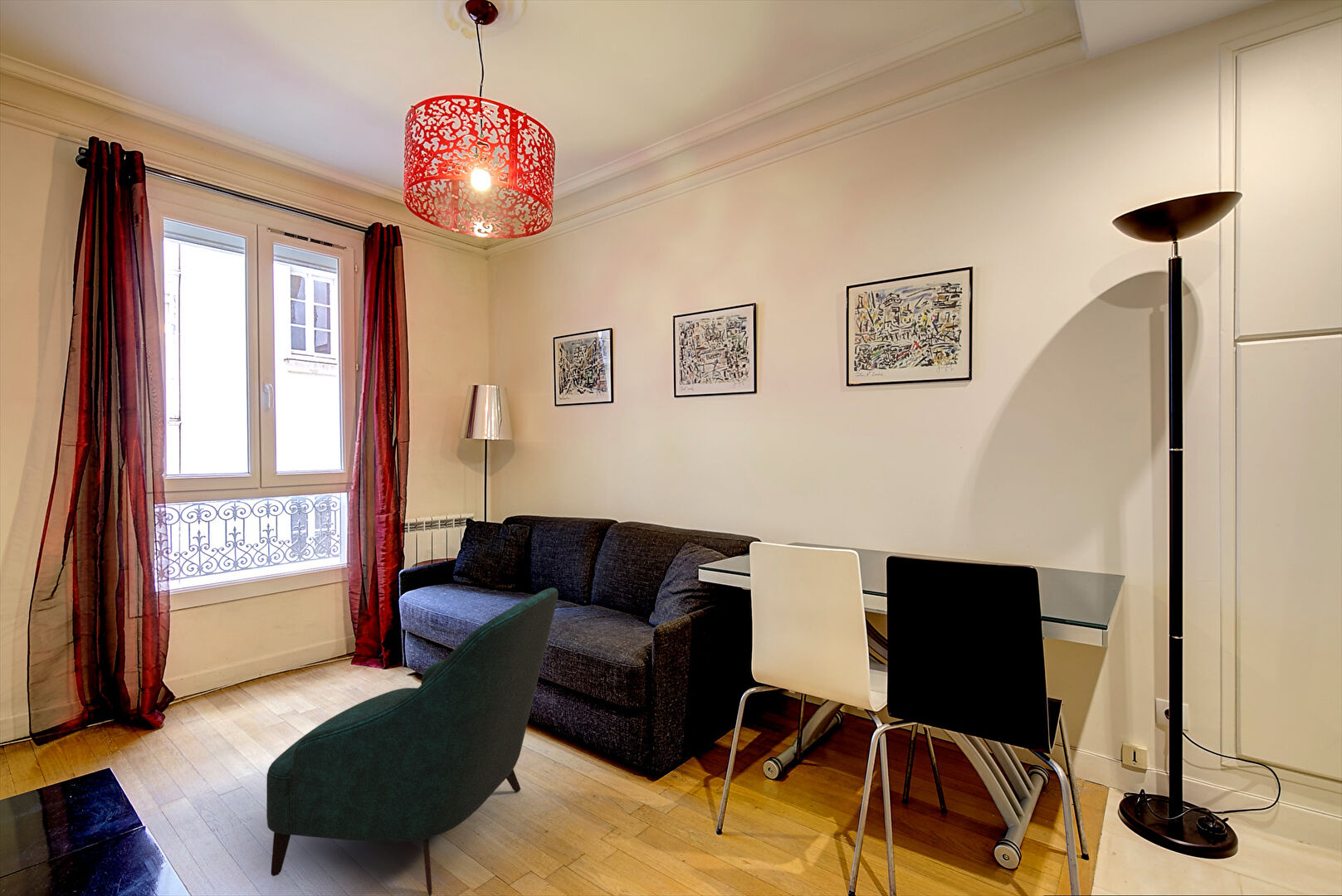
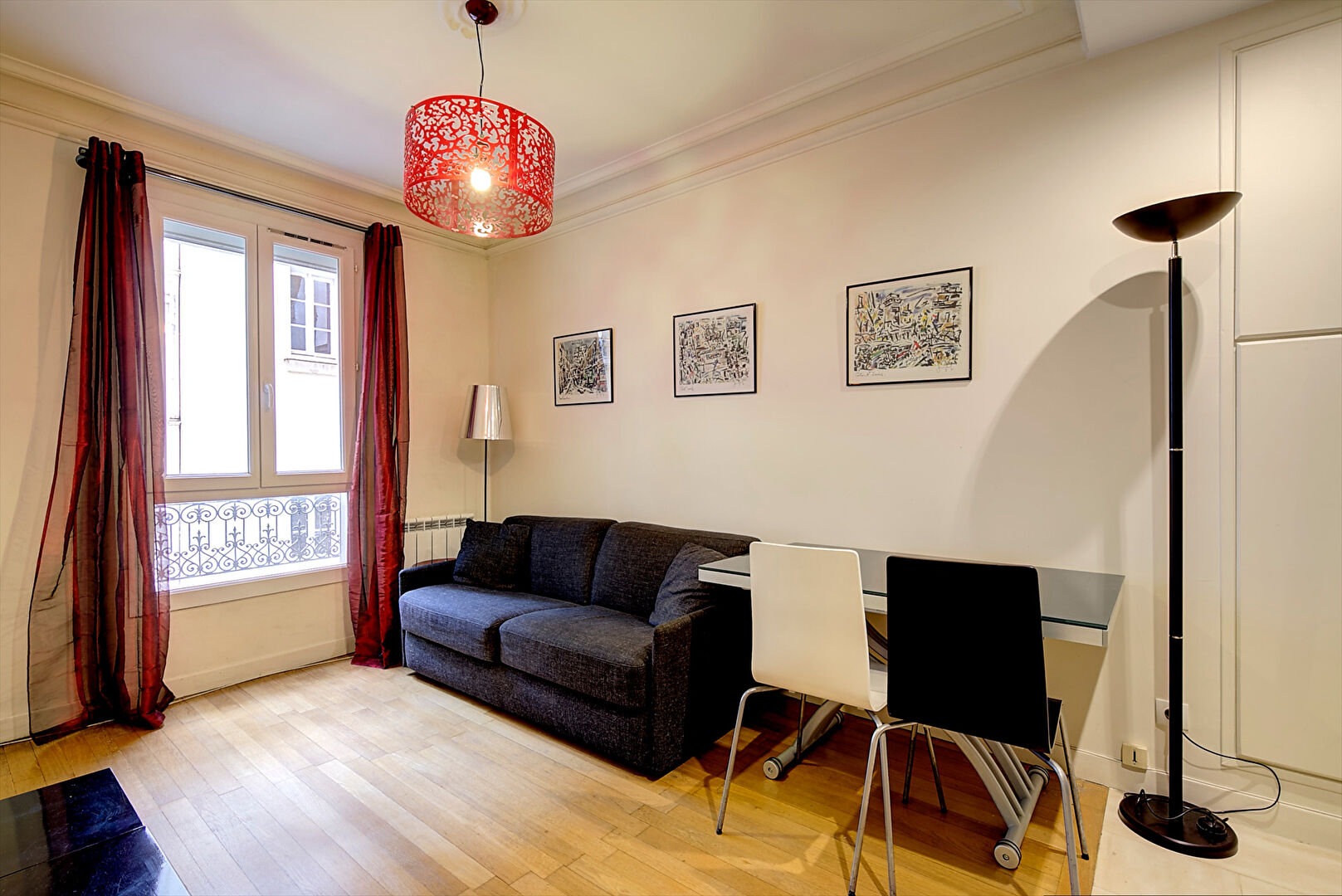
- armchair [266,587,559,896]
